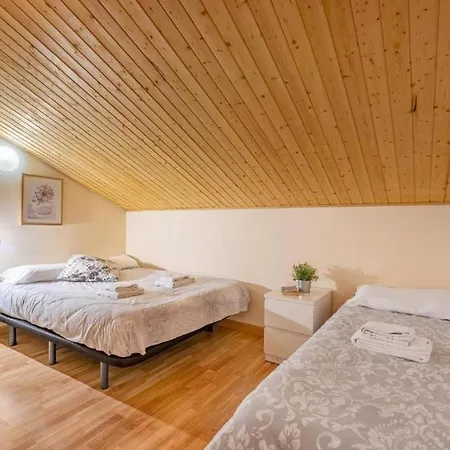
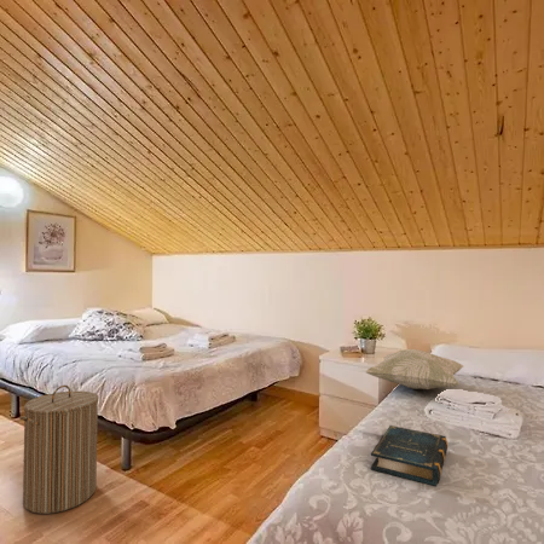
+ book [370,424,448,487]
+ laundry hamper [18,384,99,515]
+ decorative pillow [365,348,464,390]
